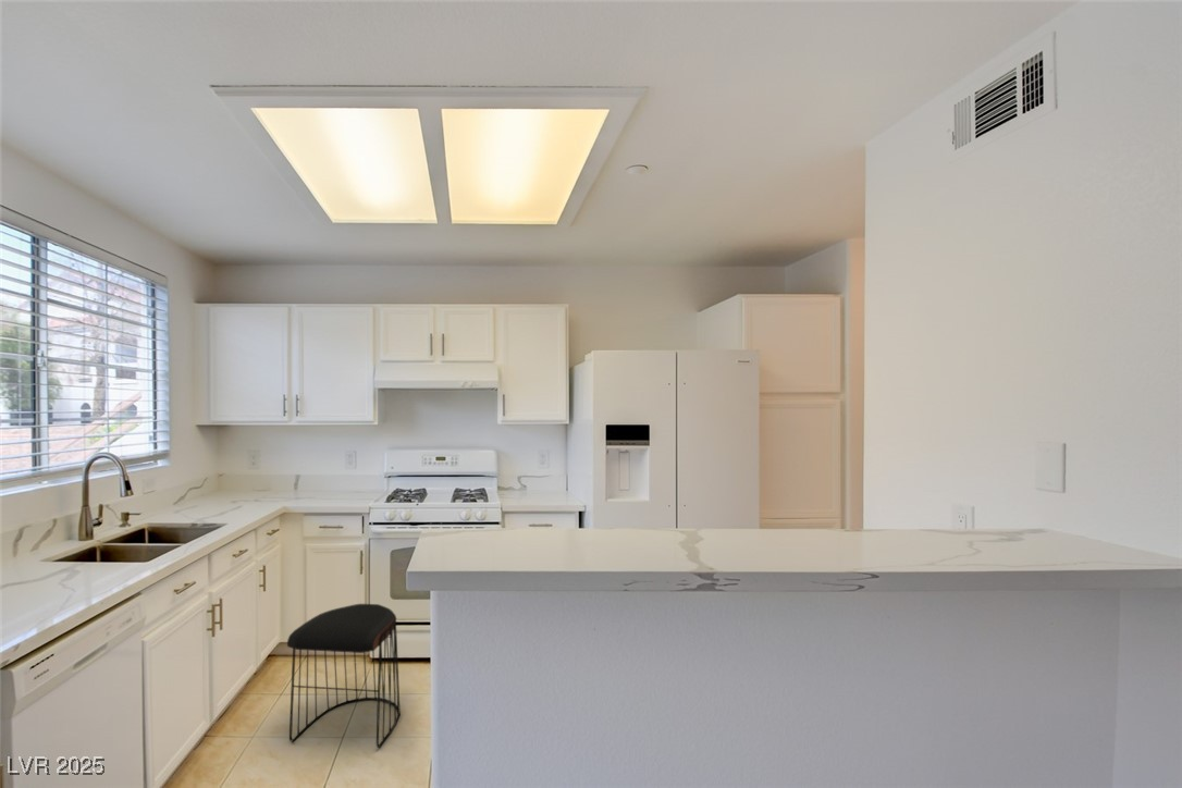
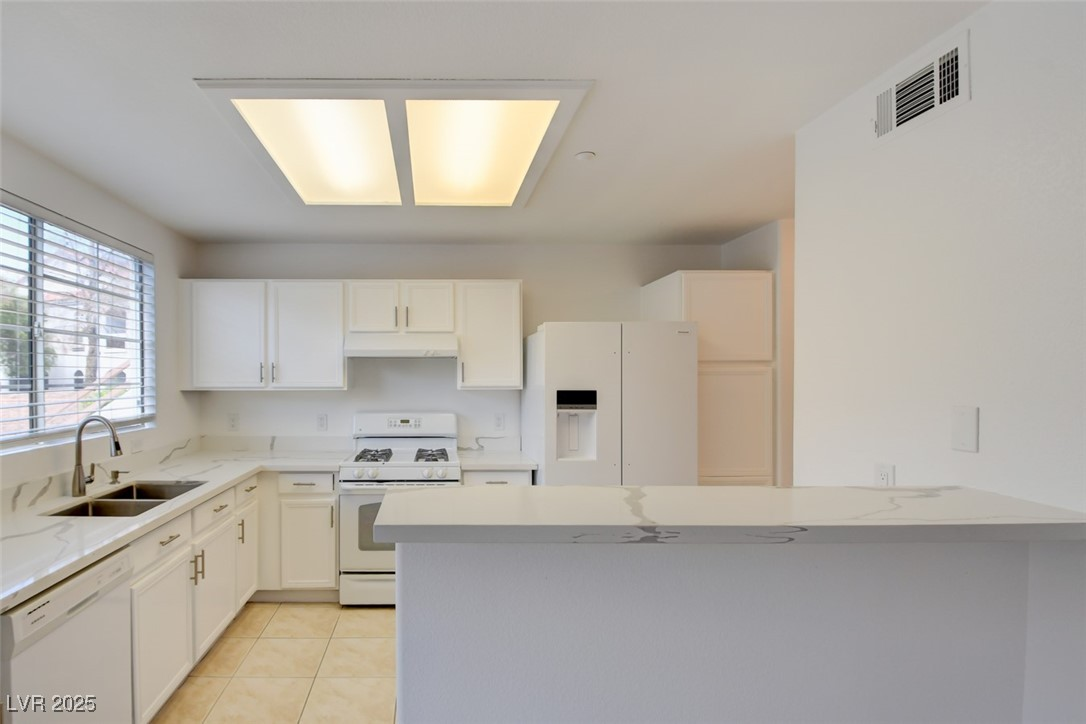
- stool [286,603,402,749]
